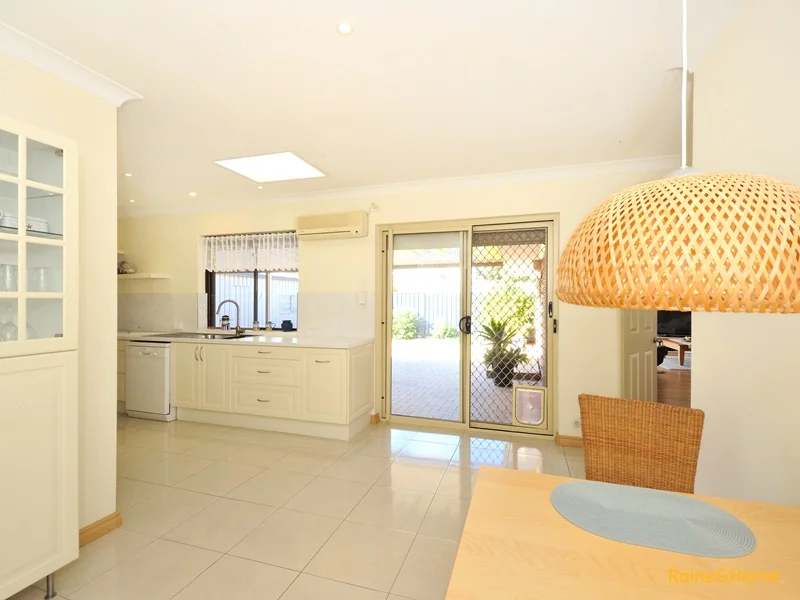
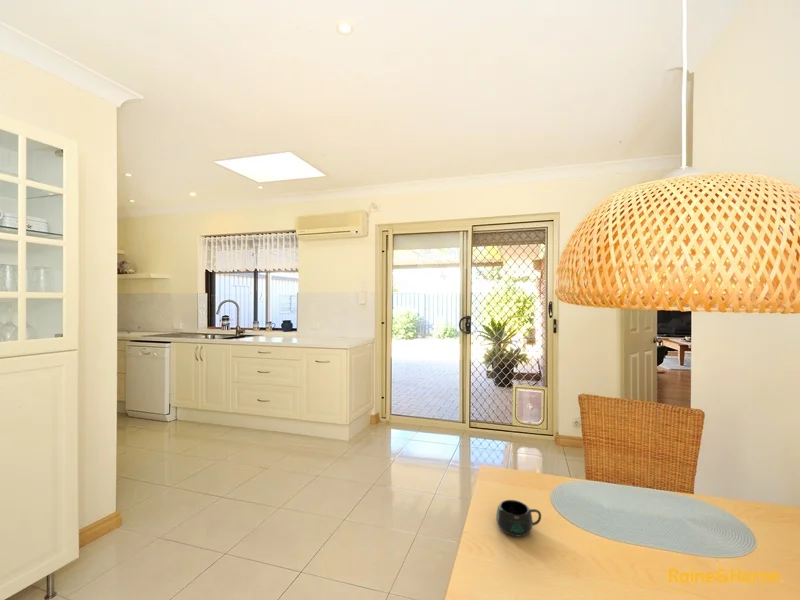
+ mug [495,499,542,538]
